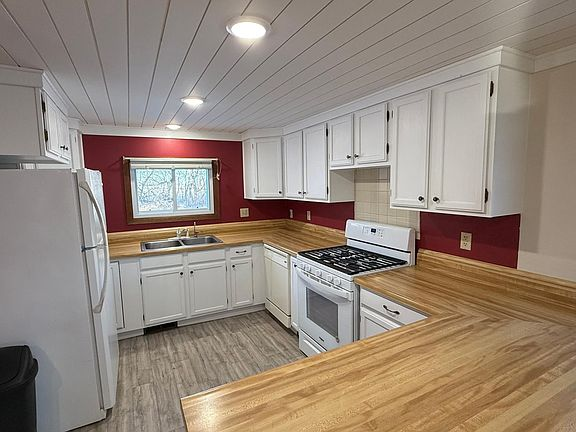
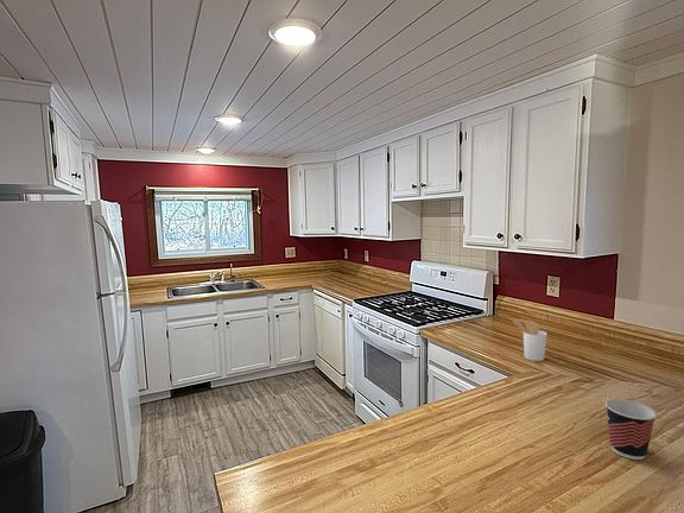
+ utensil holder [512,317,547,362]
+ cup [604,398,658,461]
